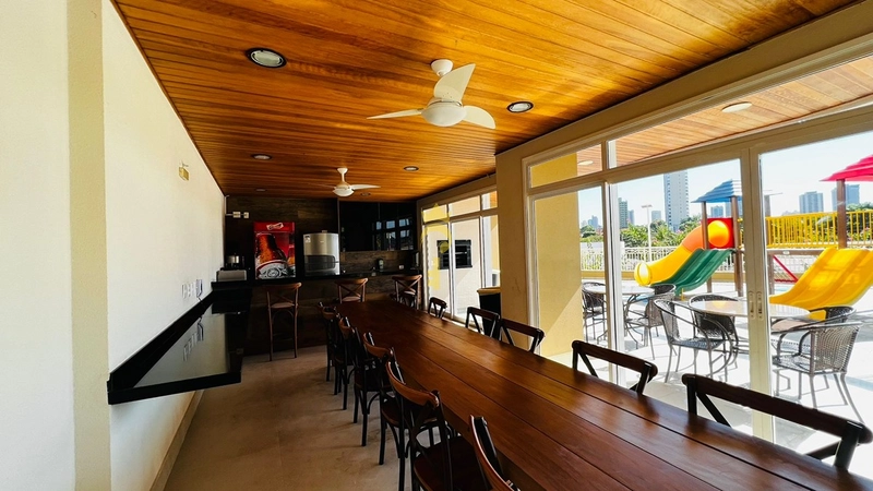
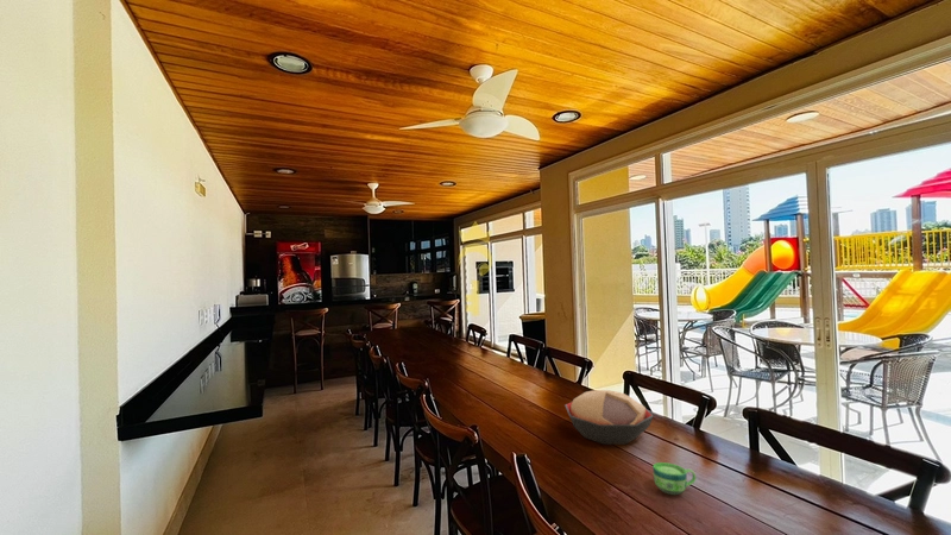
+ decorative bowl [563,389,655,446]
+ cup [651,461,698,496]
